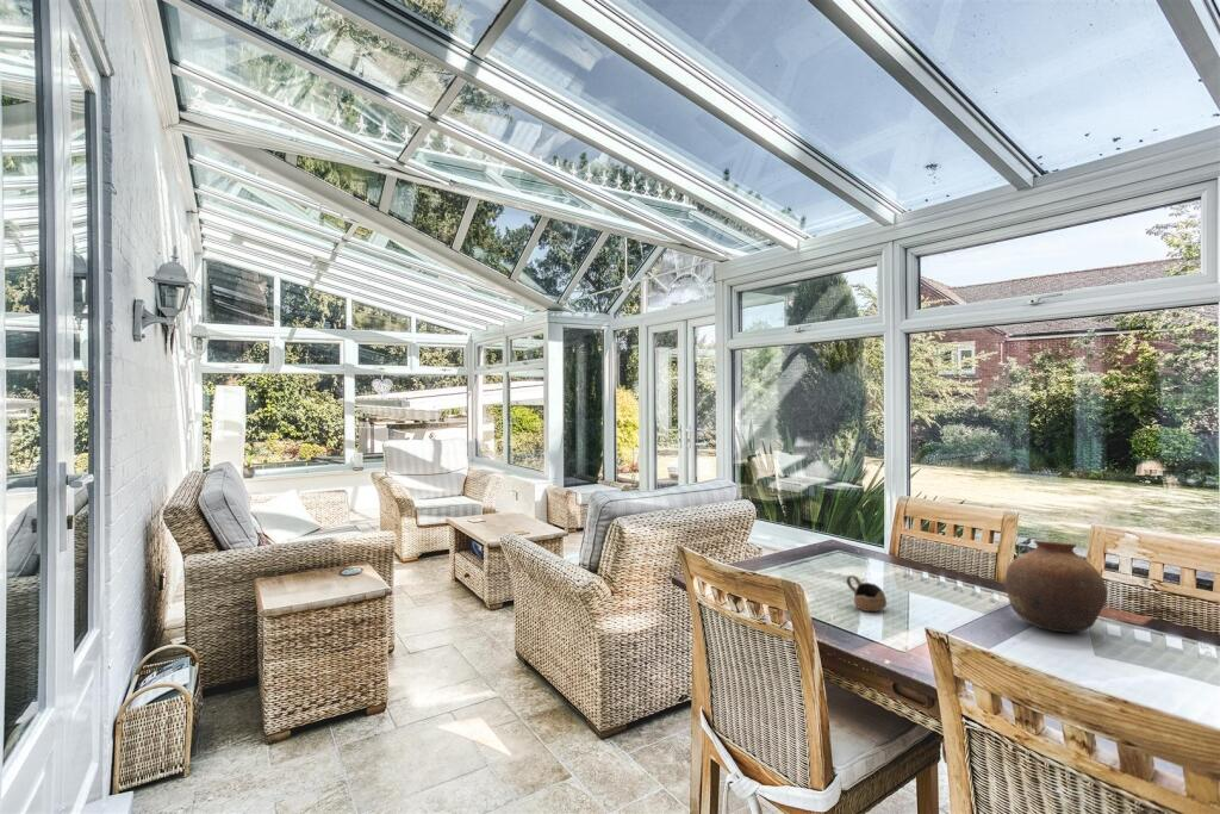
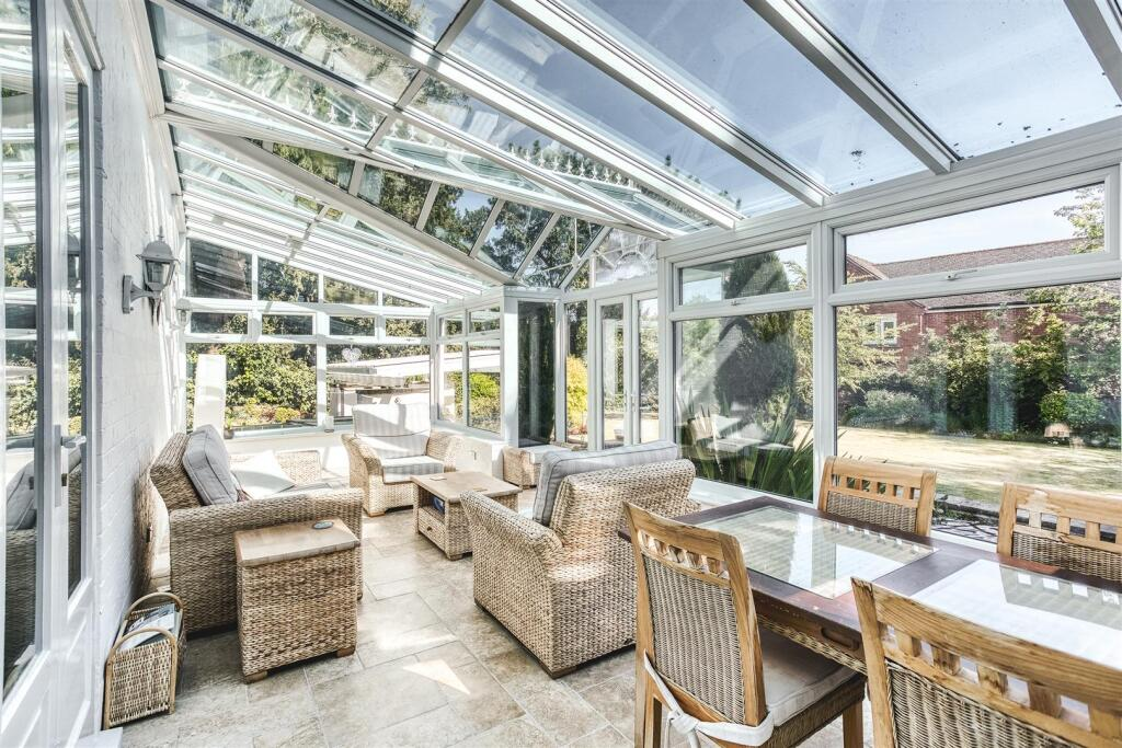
- pottery [1004,539,1109,634]
- cup [846,574,888,613]
